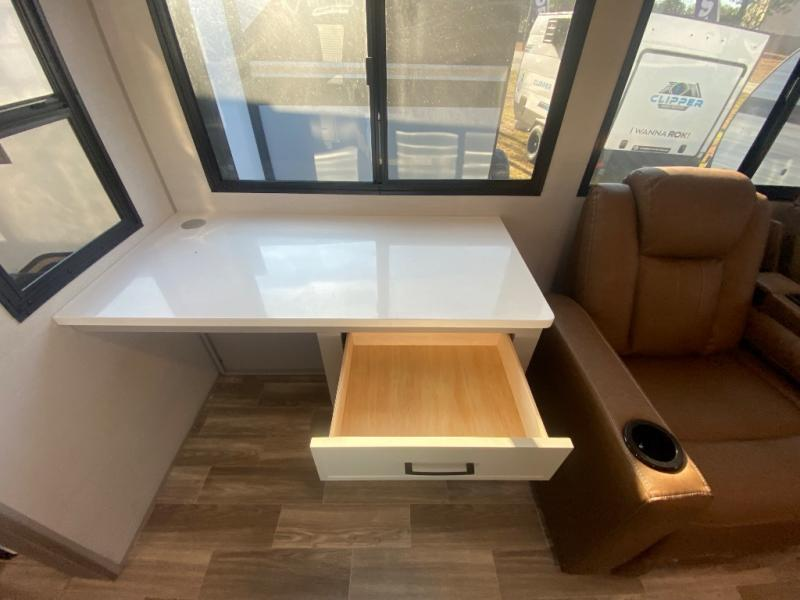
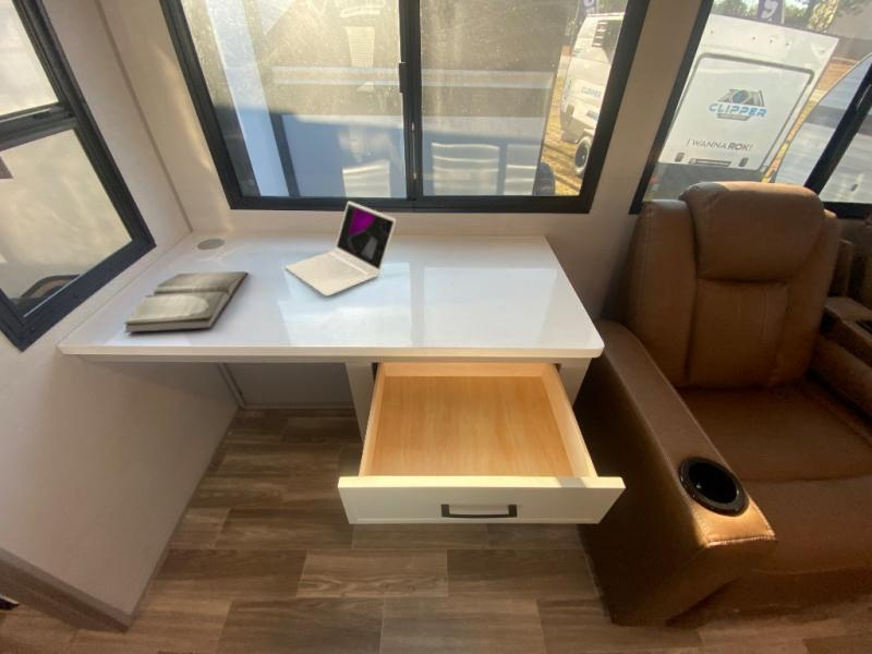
+ laptop [284,199,397,298]
+ hardback book [123,270,249,334]
